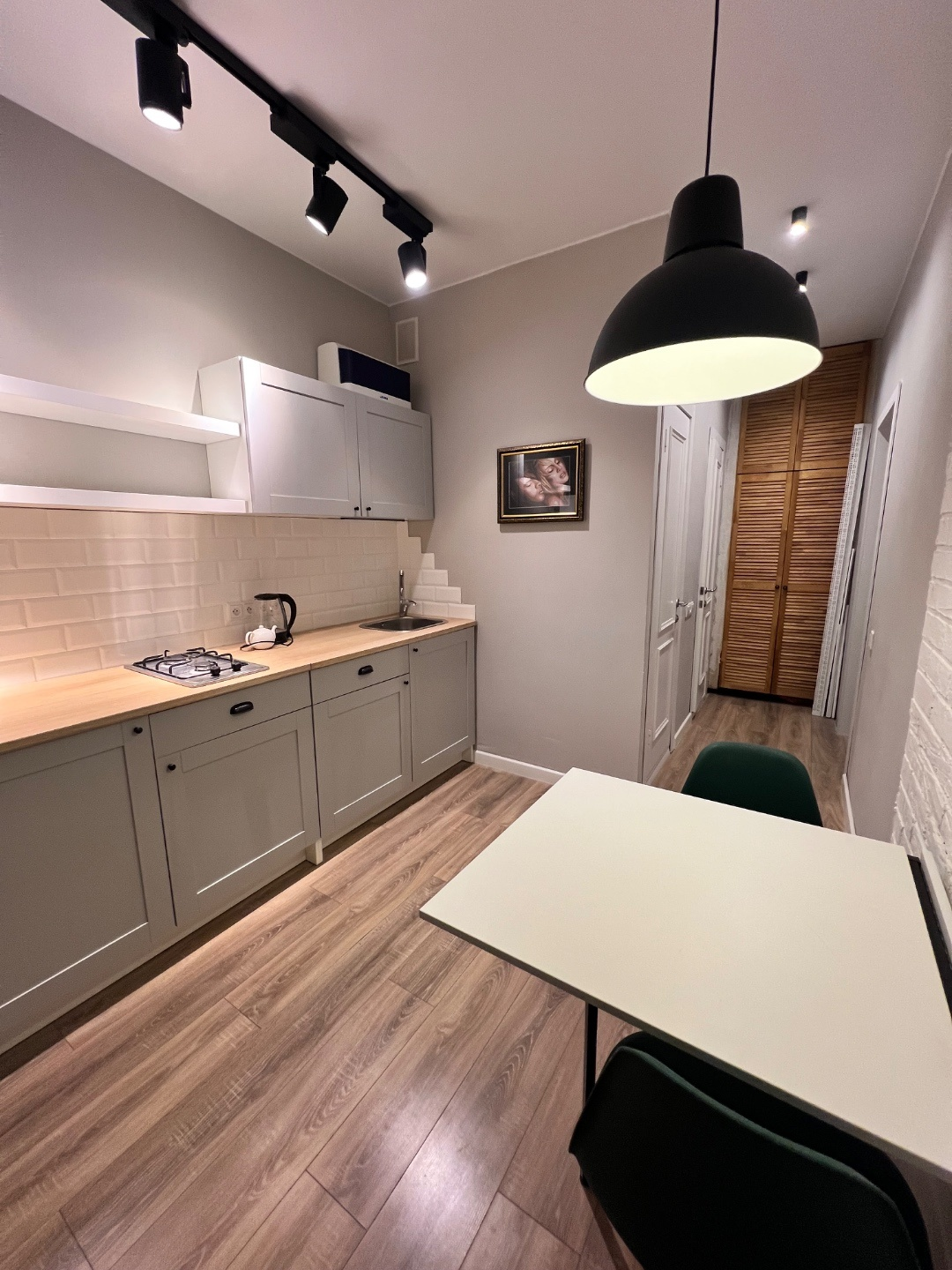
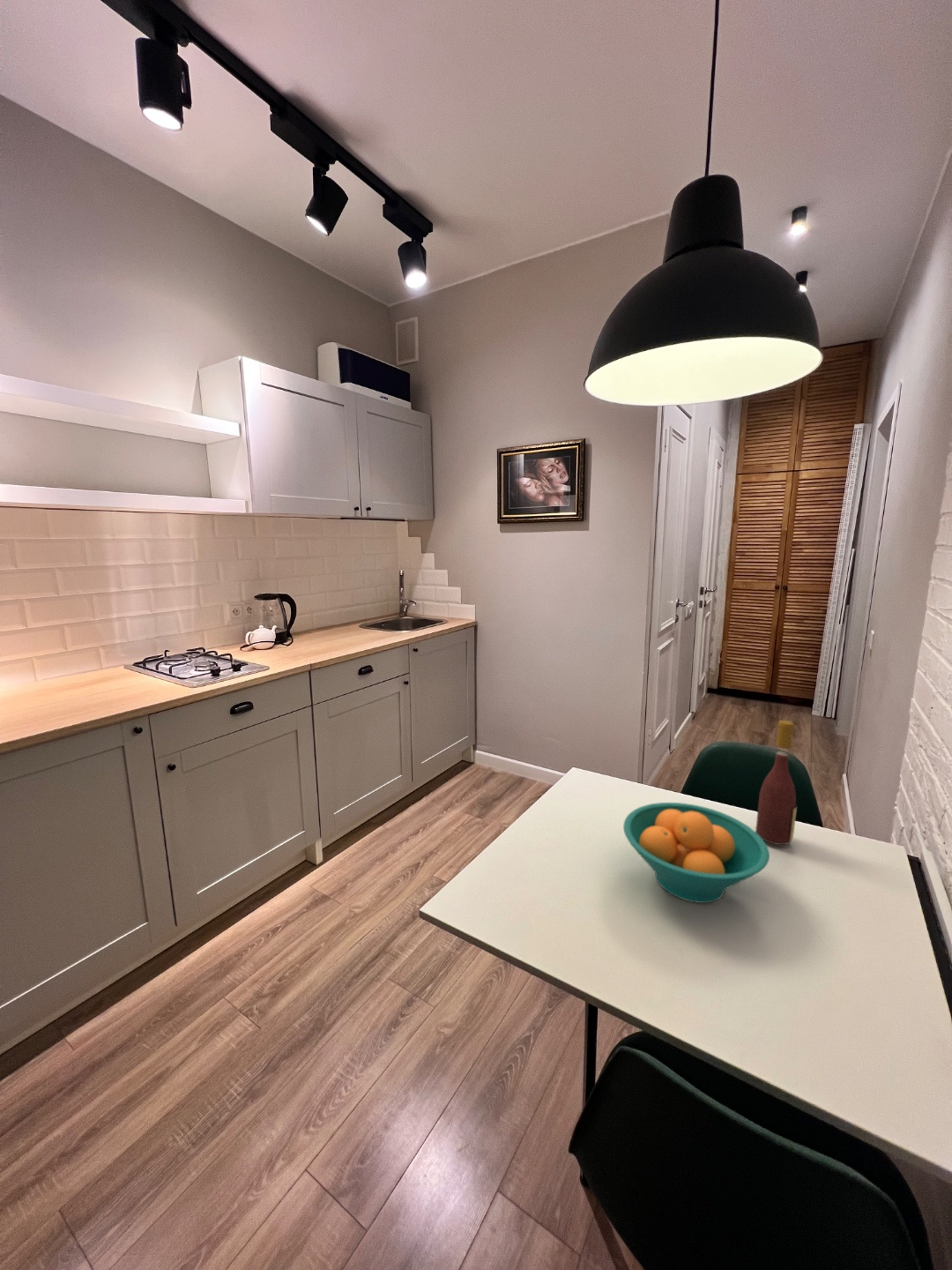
+ fruit bowl [622,802,770,904]
+ wine bottle [755,720,798,846]
